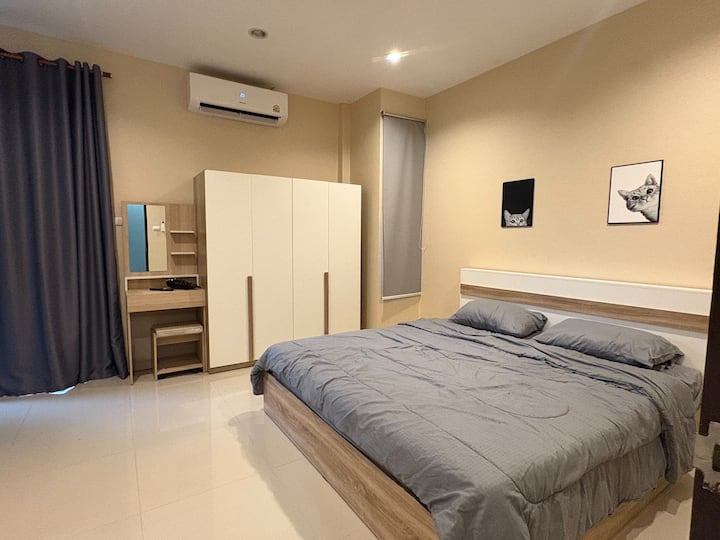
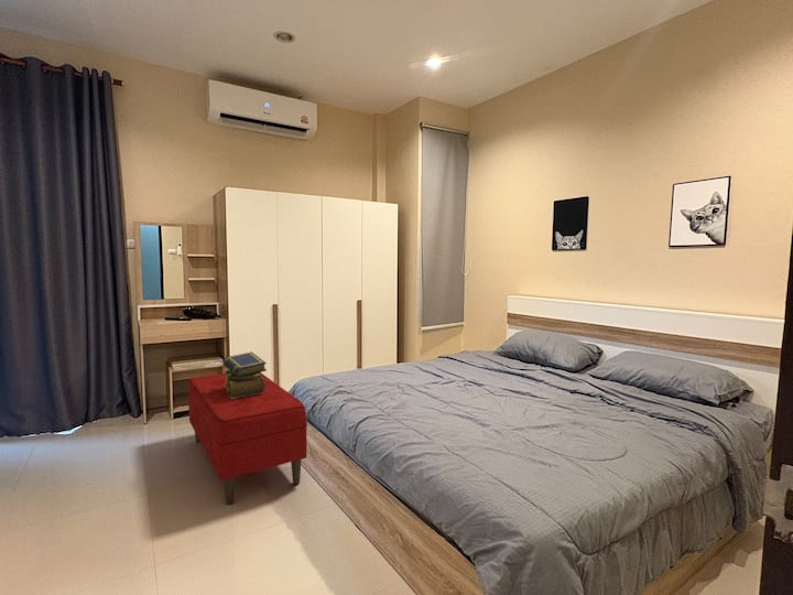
+ stack of books [222,350,268,399]
+ bench [187,372,308,505]
